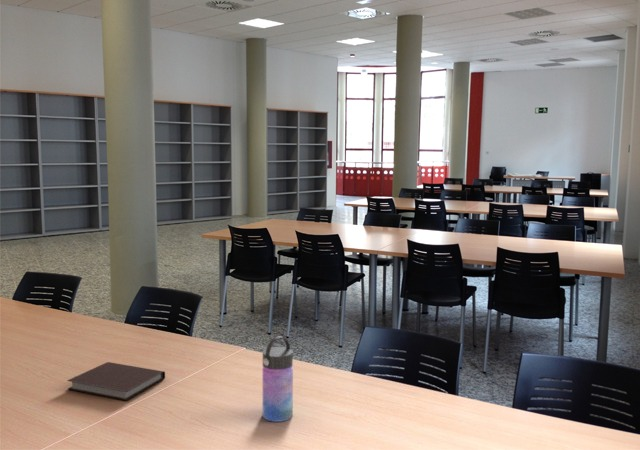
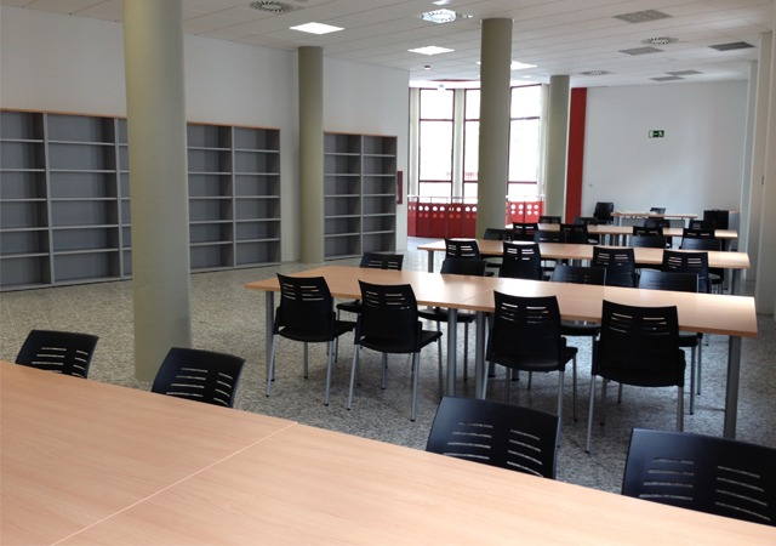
- notebook [66,361,166,402]
- water bottle [262,335,294,423]
